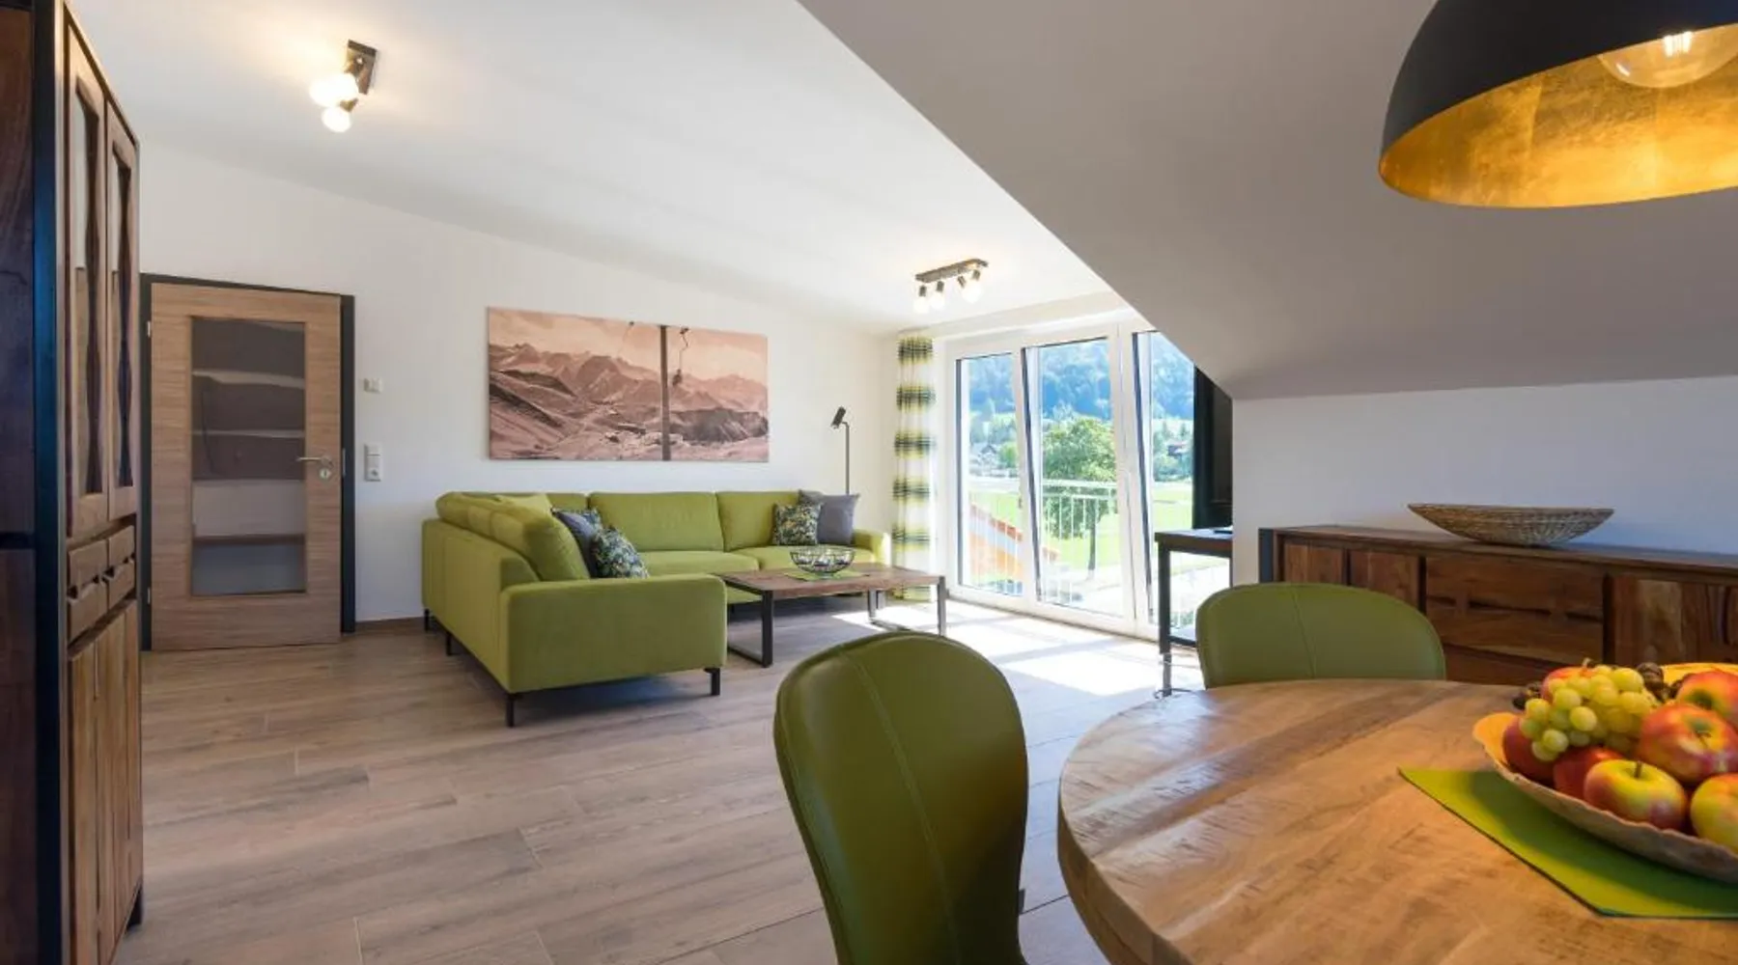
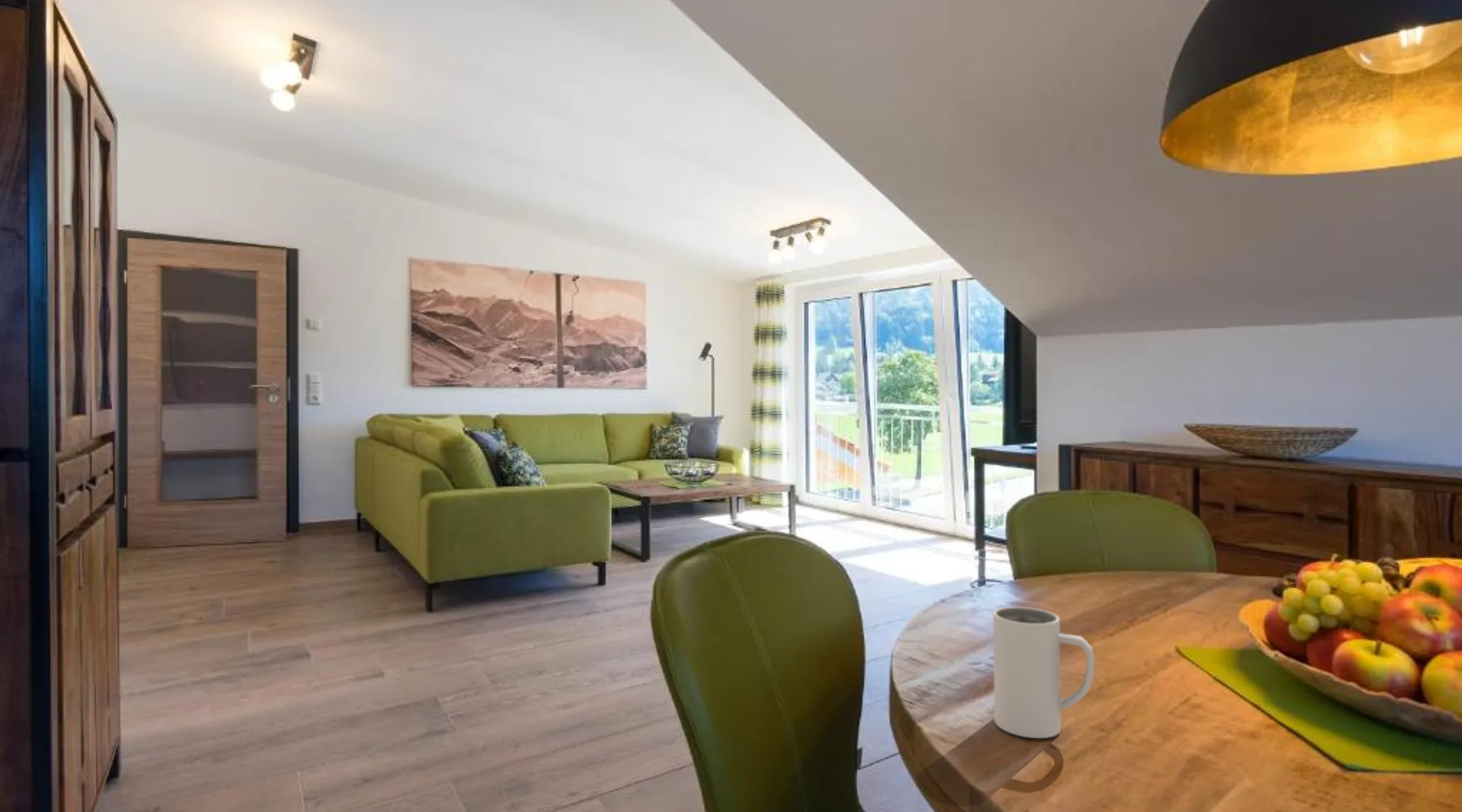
+ mug [993,606,1095,739]
